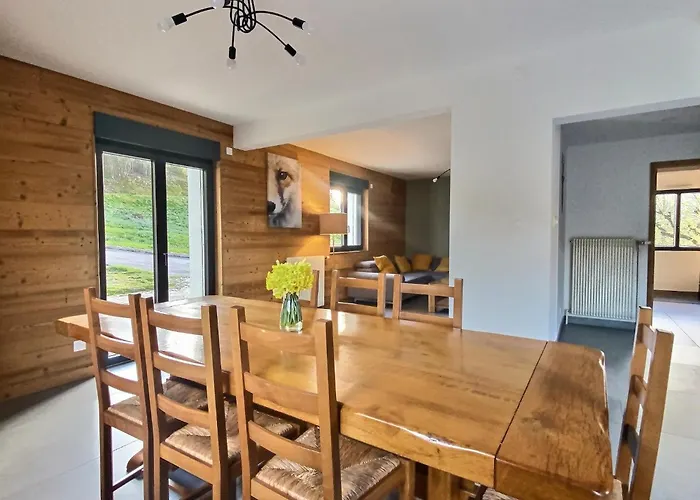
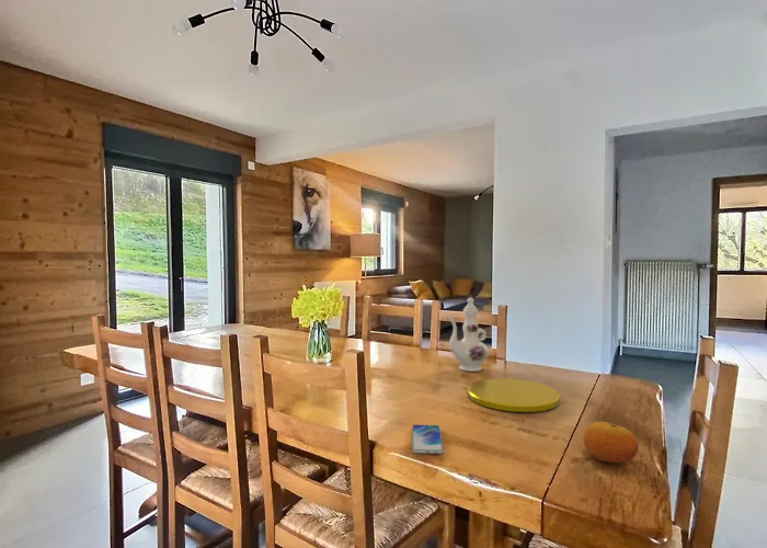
+ fruit [582,421,639,464]
+ plate [467,378,561,413]
+ chinaware [445,297,490,373]
+ smartphone [411,424,445,455]
